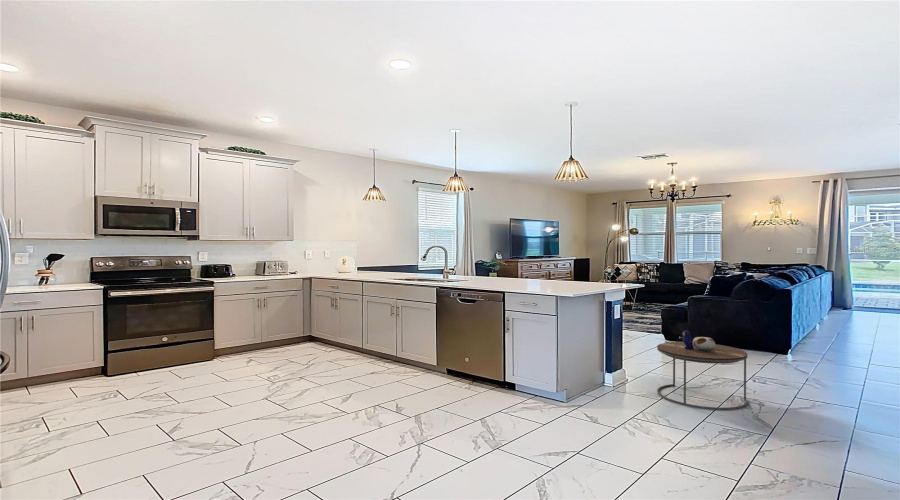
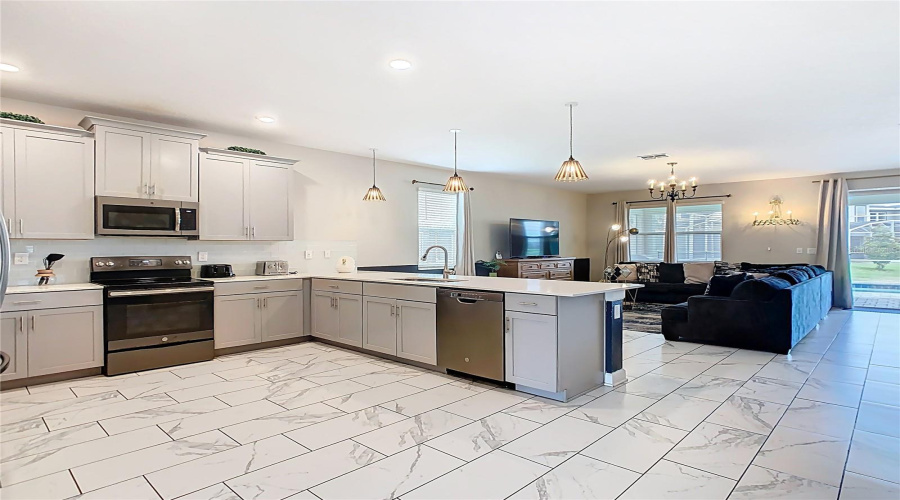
- side table [656,329,748,411]
